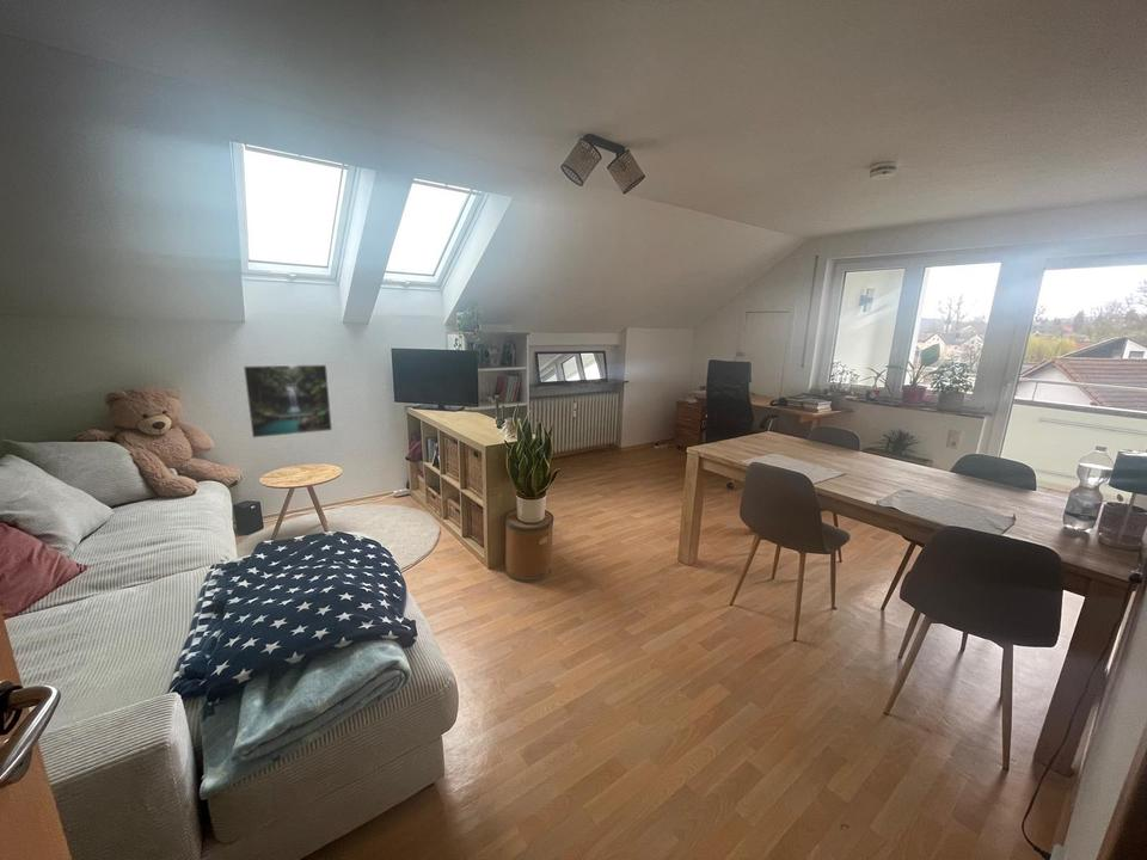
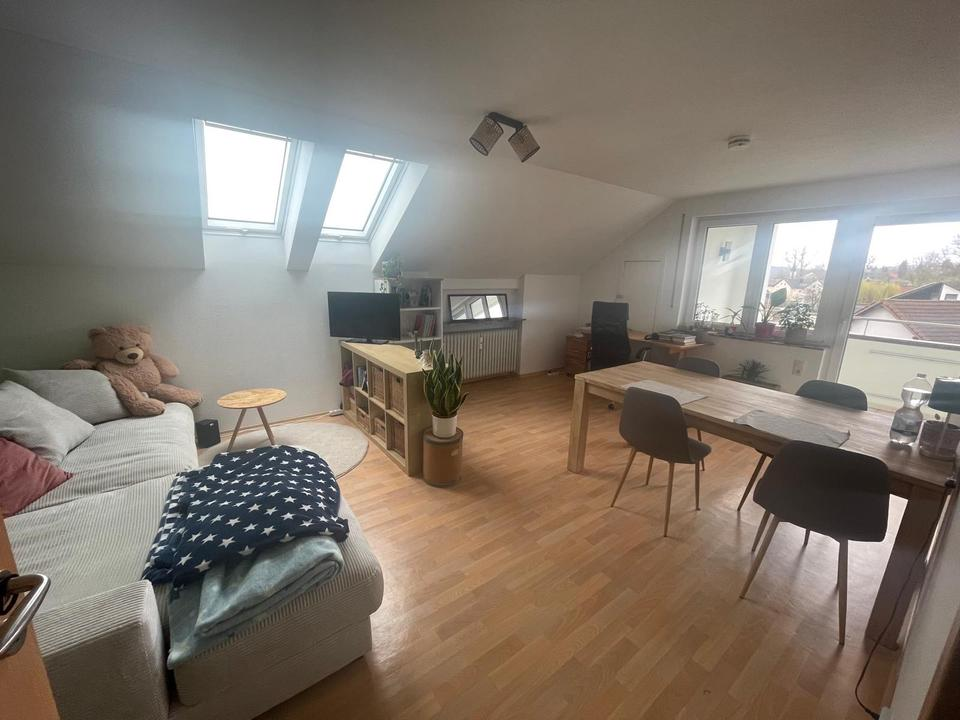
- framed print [243,363,333,440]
